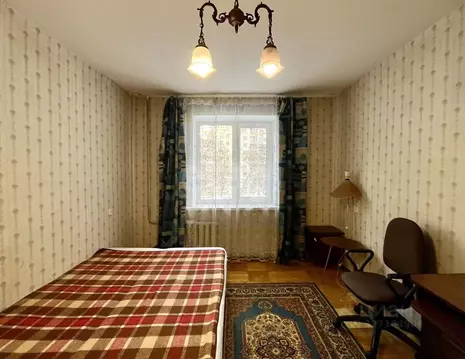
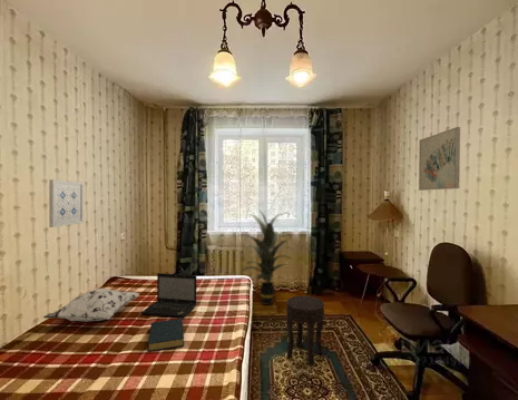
+ indoor plant [236,206,294,306]
+ hardback book [147,318,185,352]
+ side table [285,295,325,367]
+ decorative pillow [42,287,140,323]
+ wall art [48,178,85,228]
+ laptop [140,272,197,319]
+ wall art [418,126,461,192]
